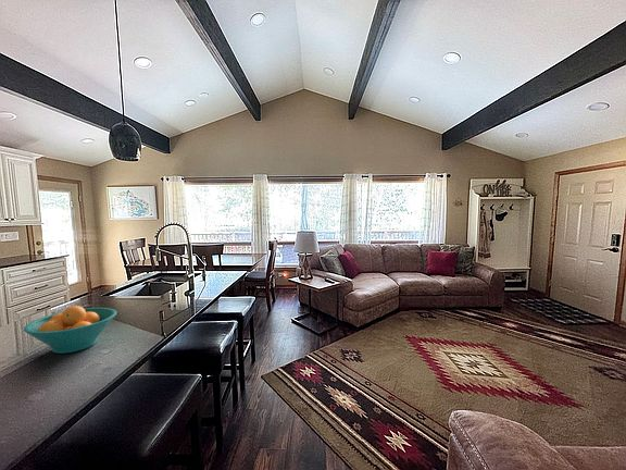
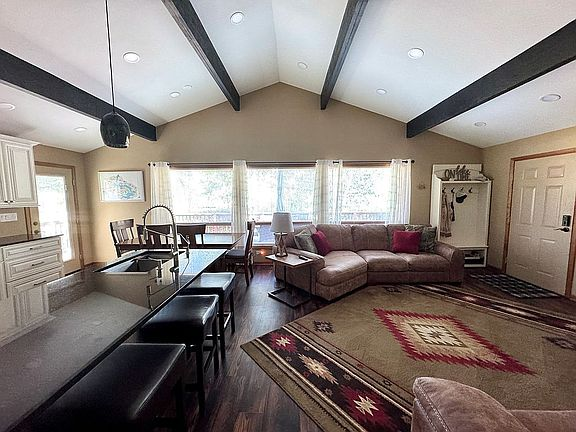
- fruit bowl [23,305,117,355]
